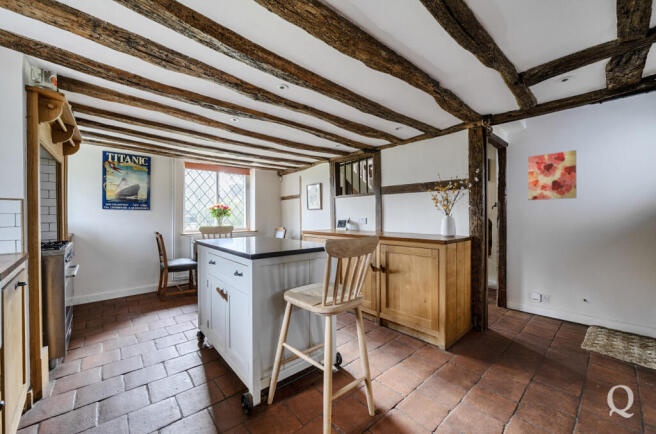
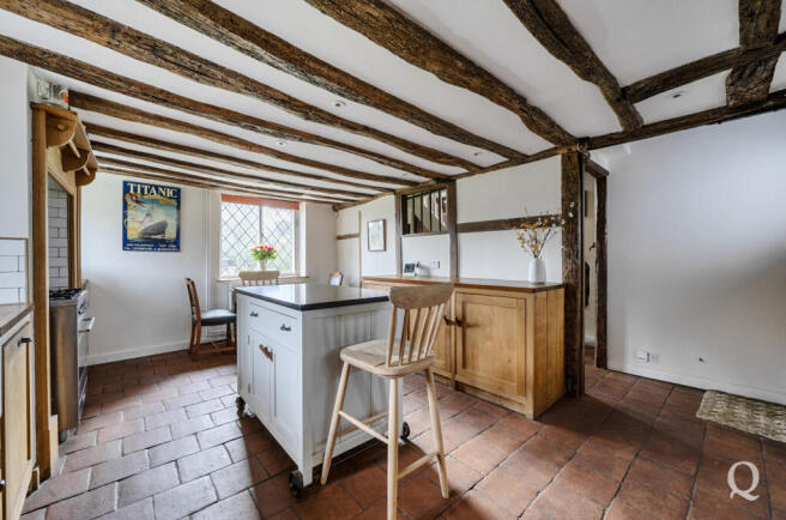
- wall art [527,149,577,201]
